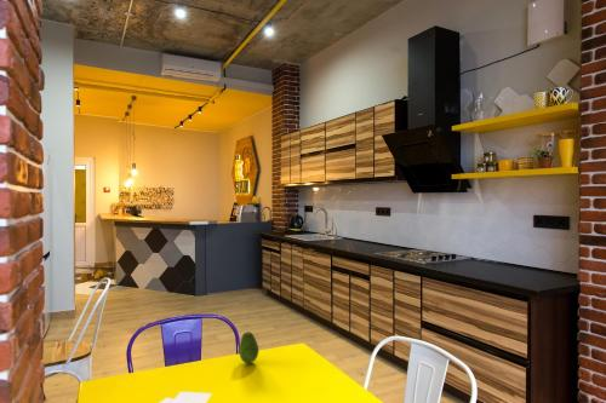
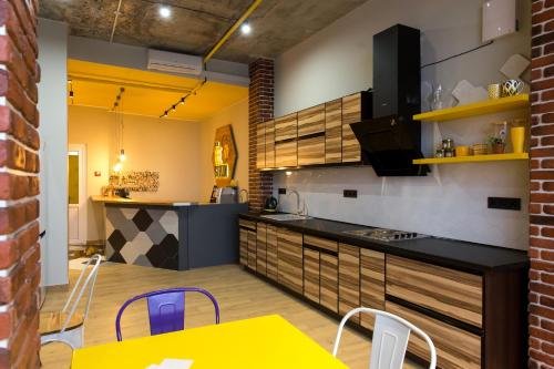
- fruit [238,330,259,364]
